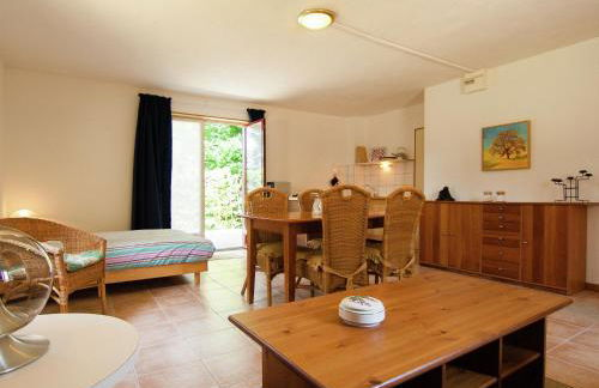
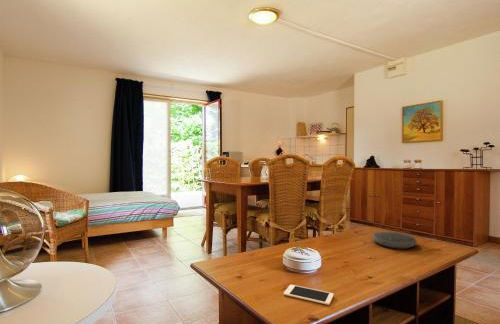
+ speaker [372,231,418,249]
+ cell phone [283,284,335,306]
